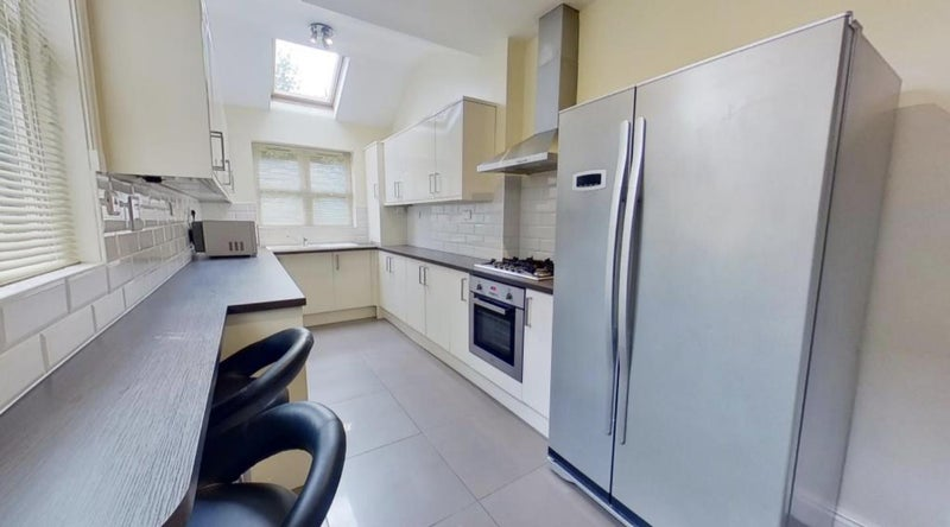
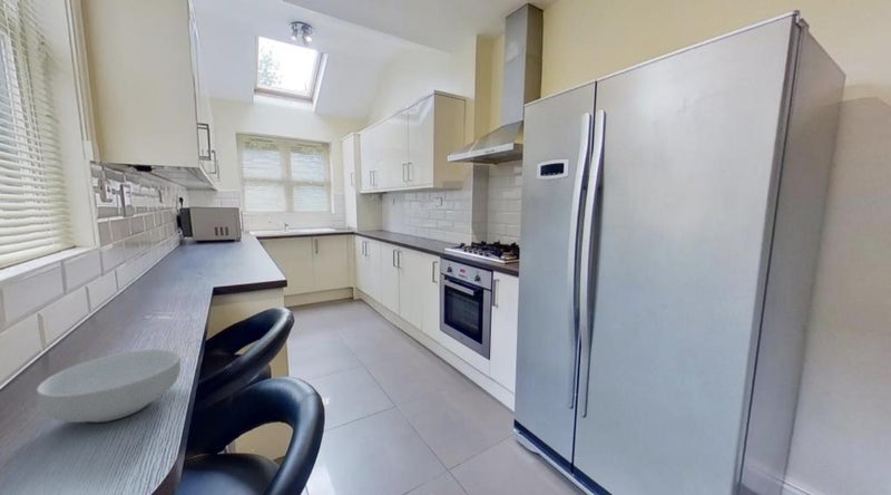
+ cereal bowl [36,348,182,424]
